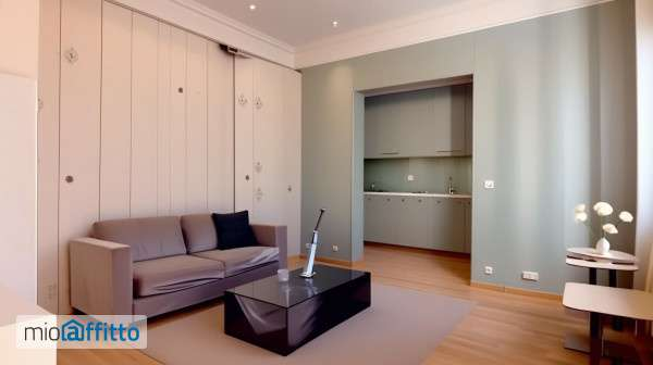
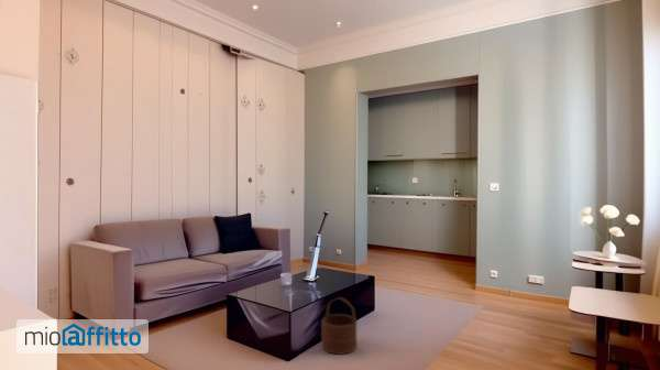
+ wooden bucket [320,296,358,356]
